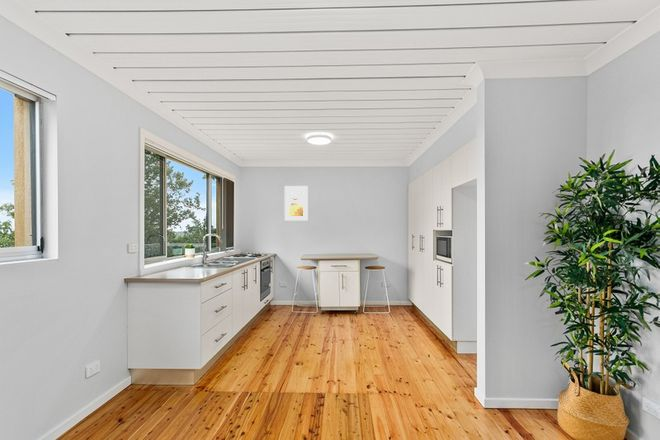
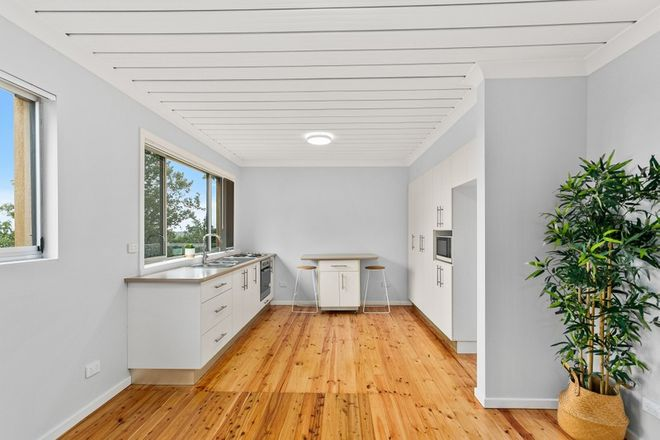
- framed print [284,185,309,222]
